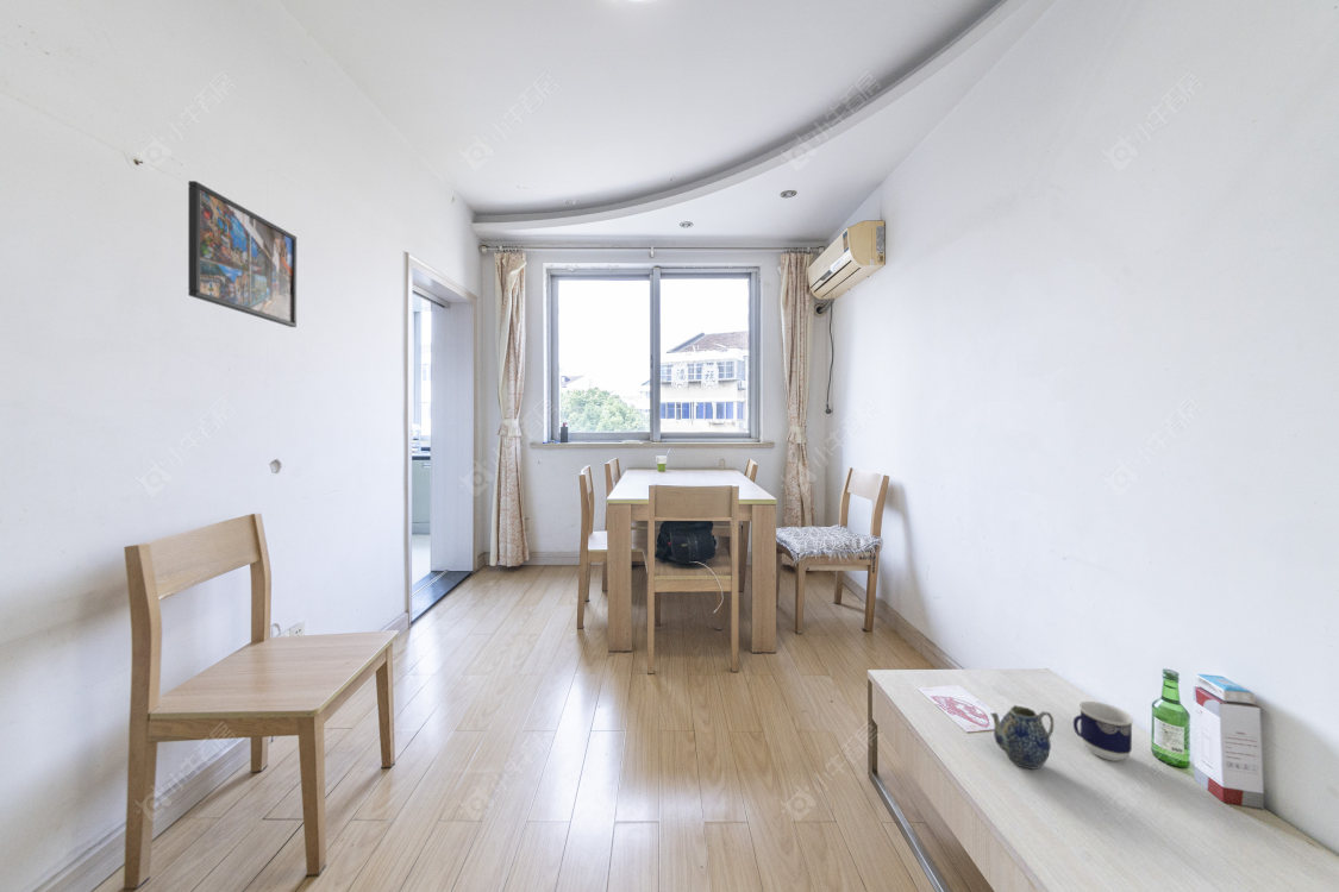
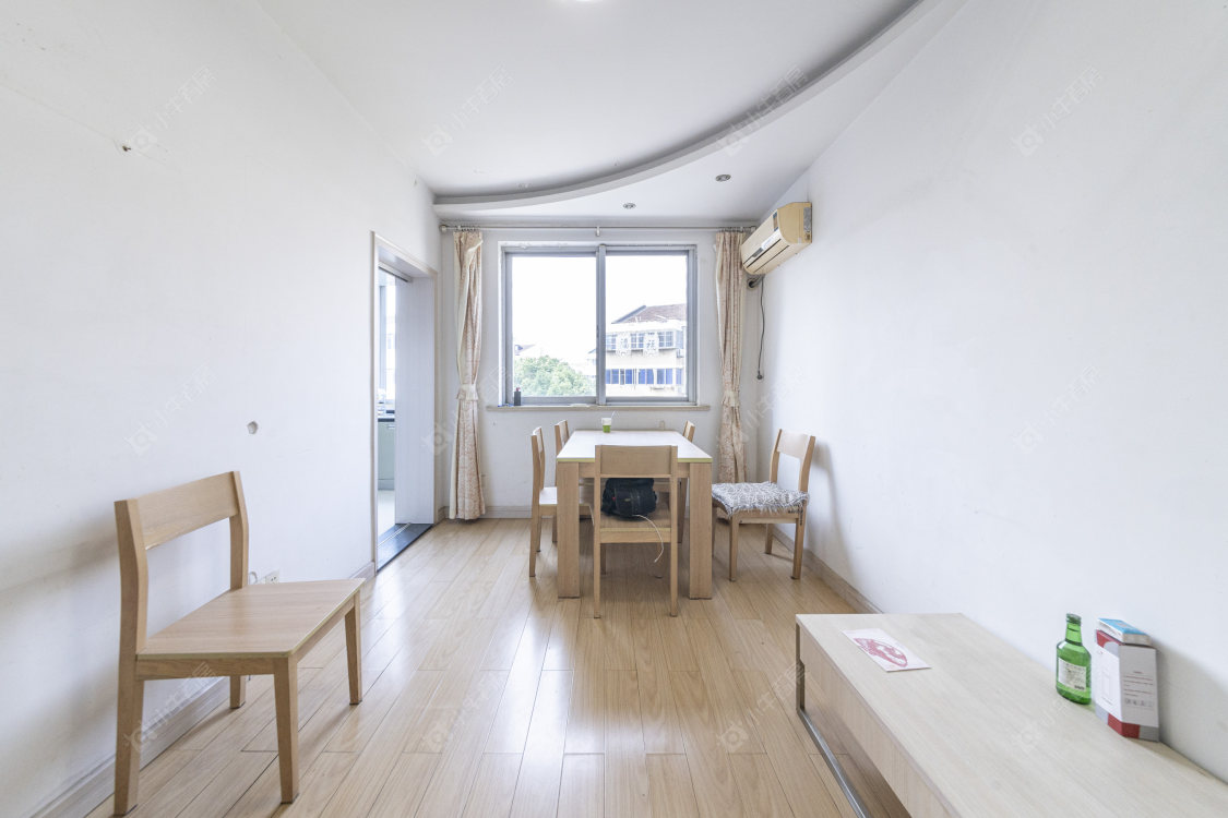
- cup [1072,701,1134,762]
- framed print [187,180,298,328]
- teapot [989,704,1055,771]
